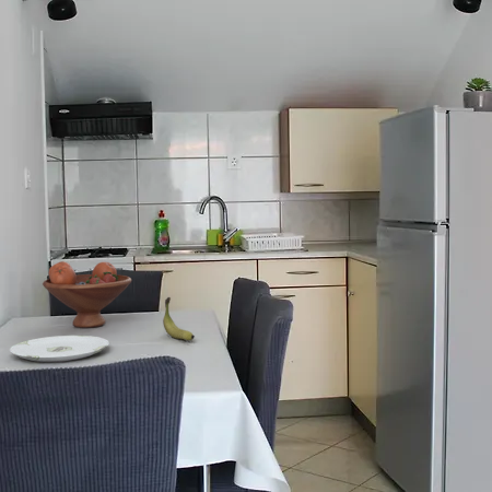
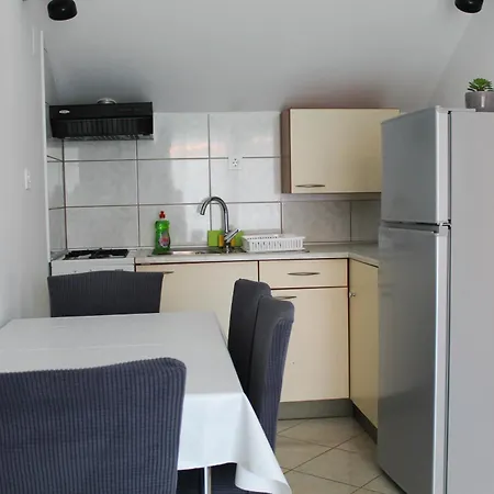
- fruit bowl [42,260,132,329]
- plate [9,335,110,363]
- banana [162,296,196,341]
